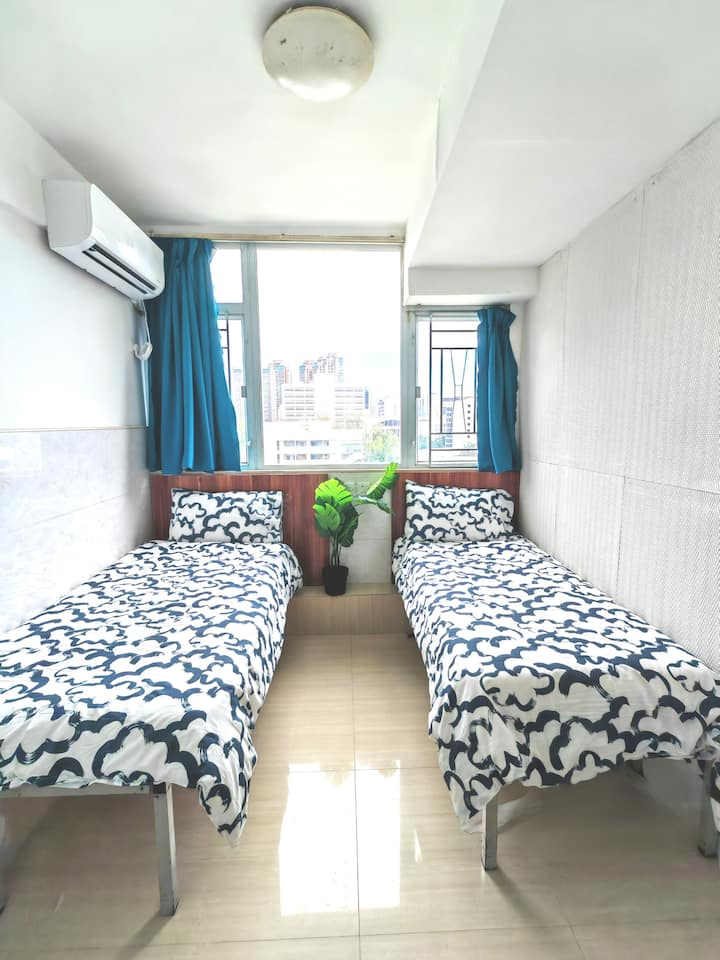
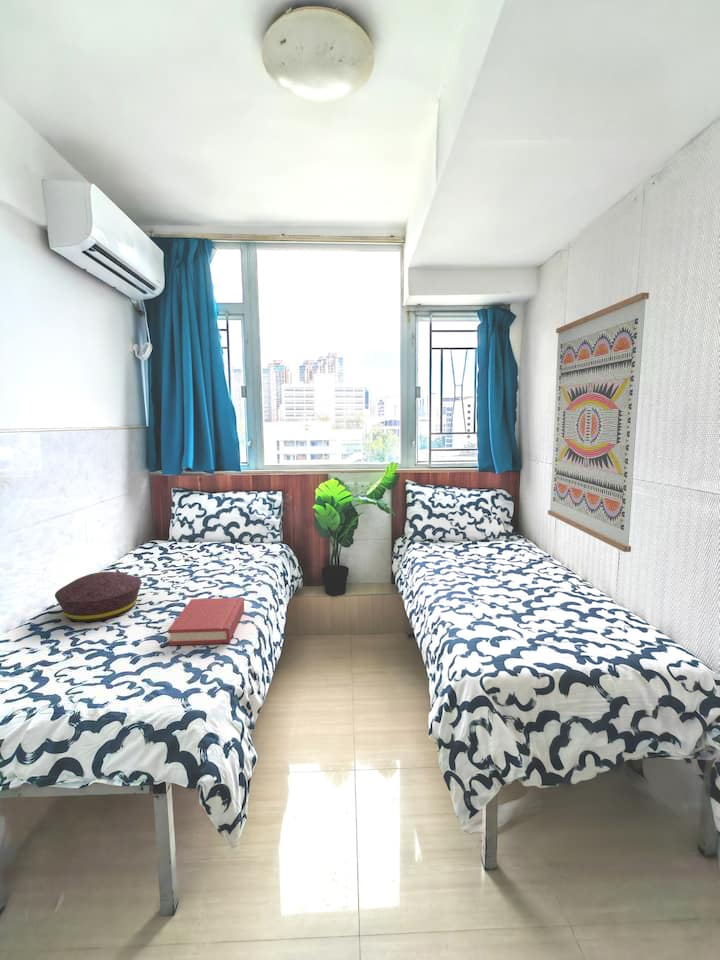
+ hardback book [167,597,245,646]
+ cushion [54,571,142,623]
+ wall art [547,292,650,553]
